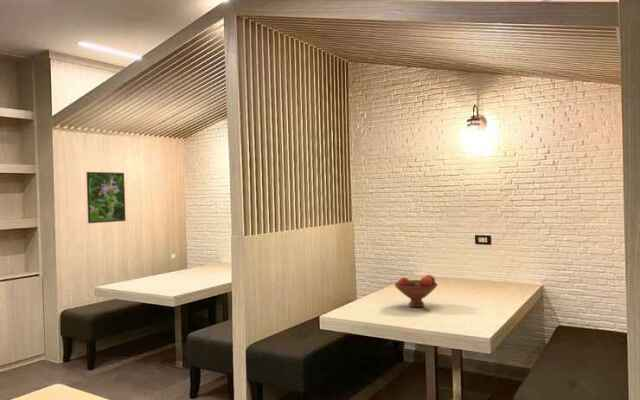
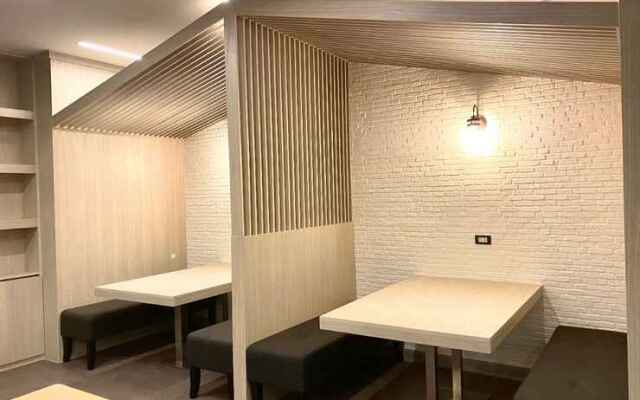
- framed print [85,171,127,224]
- fruit bowl [393,274,439,308]
